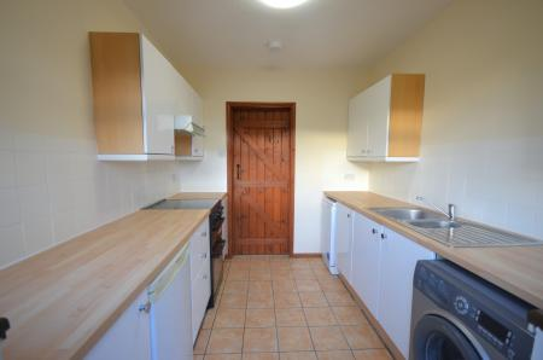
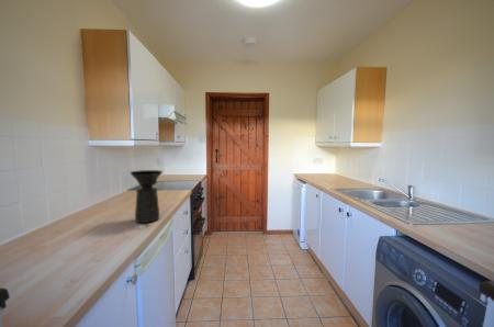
+ coffee maker [130,169,164,224]
